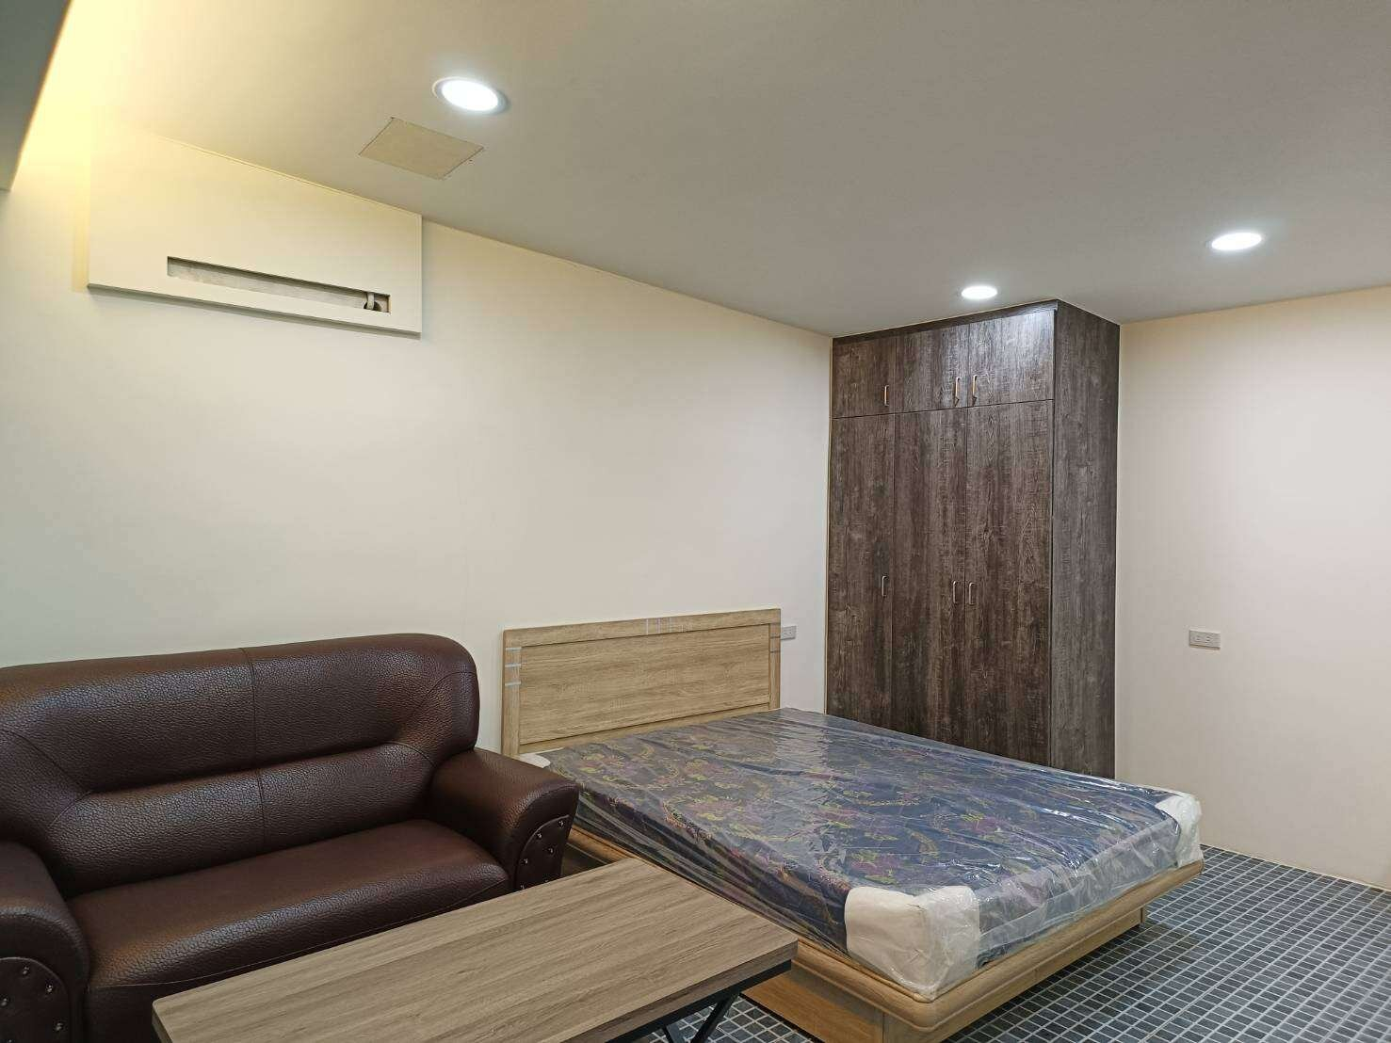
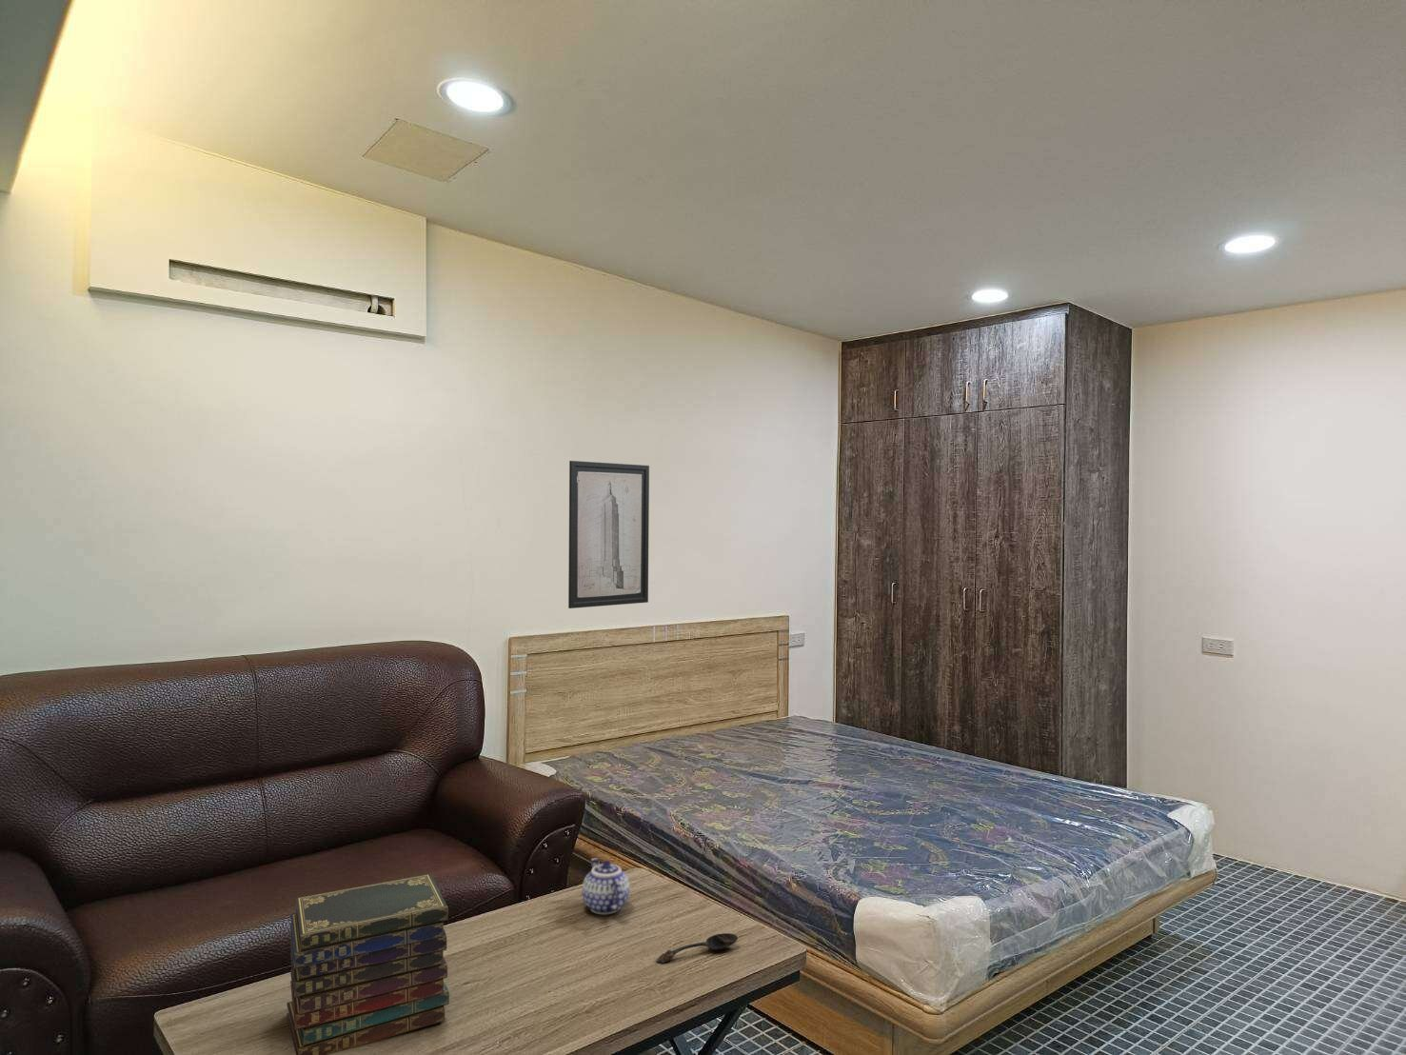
+ teapot [582,858,632,915]
+ book stack [286,873,450,1055]
+ spoon [656,932,739,964]
+ wall art [567,460,650,610]
